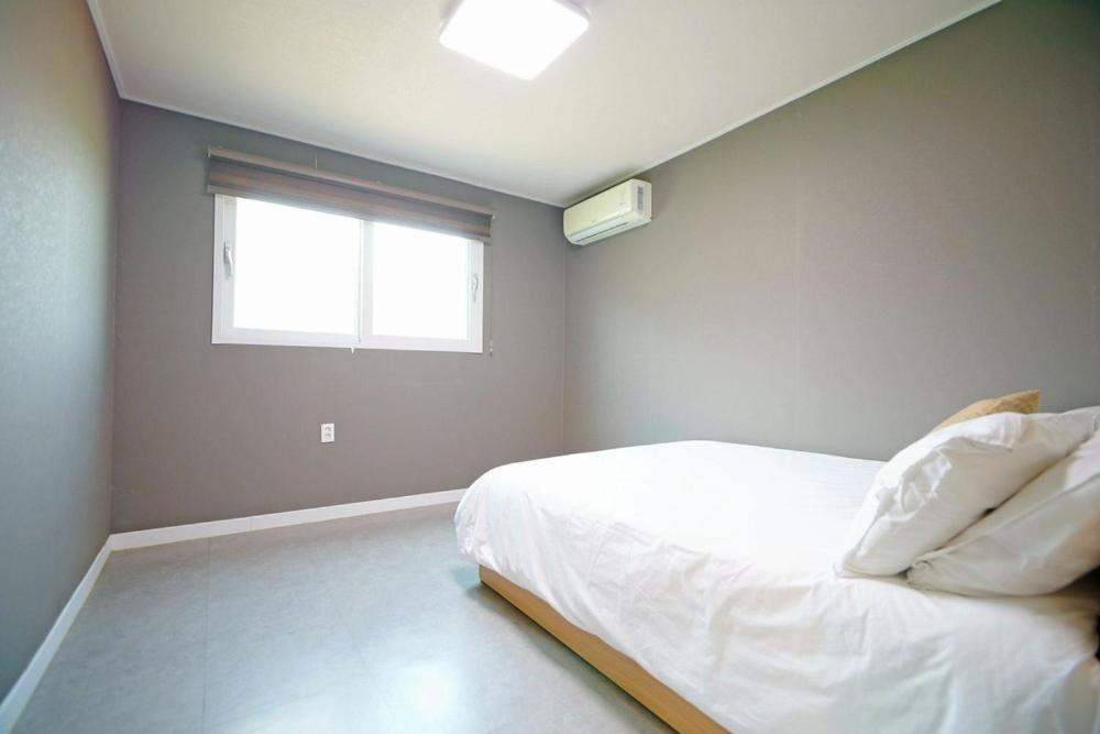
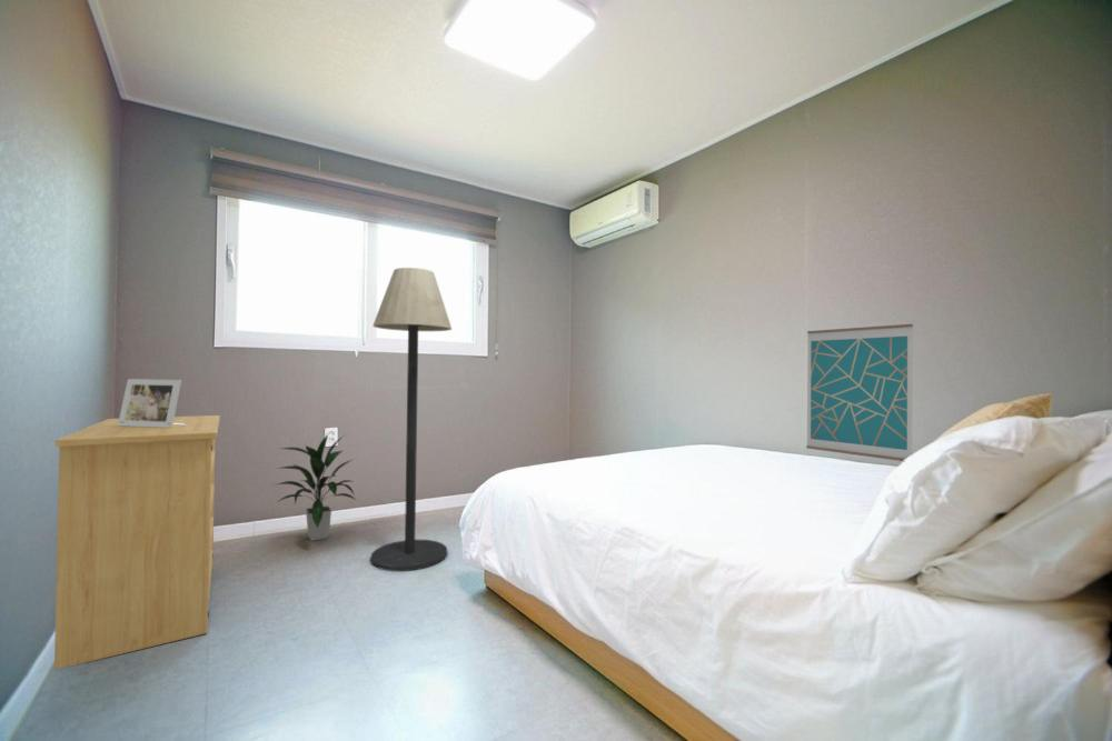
+ floor lamp [369,267,453,572]
+ indoor plant [272,433,357,542]
+ wall art [805,323,914,462]
+ photo frame [118,378,186,428]
+ dresser [53,414,221,671]
